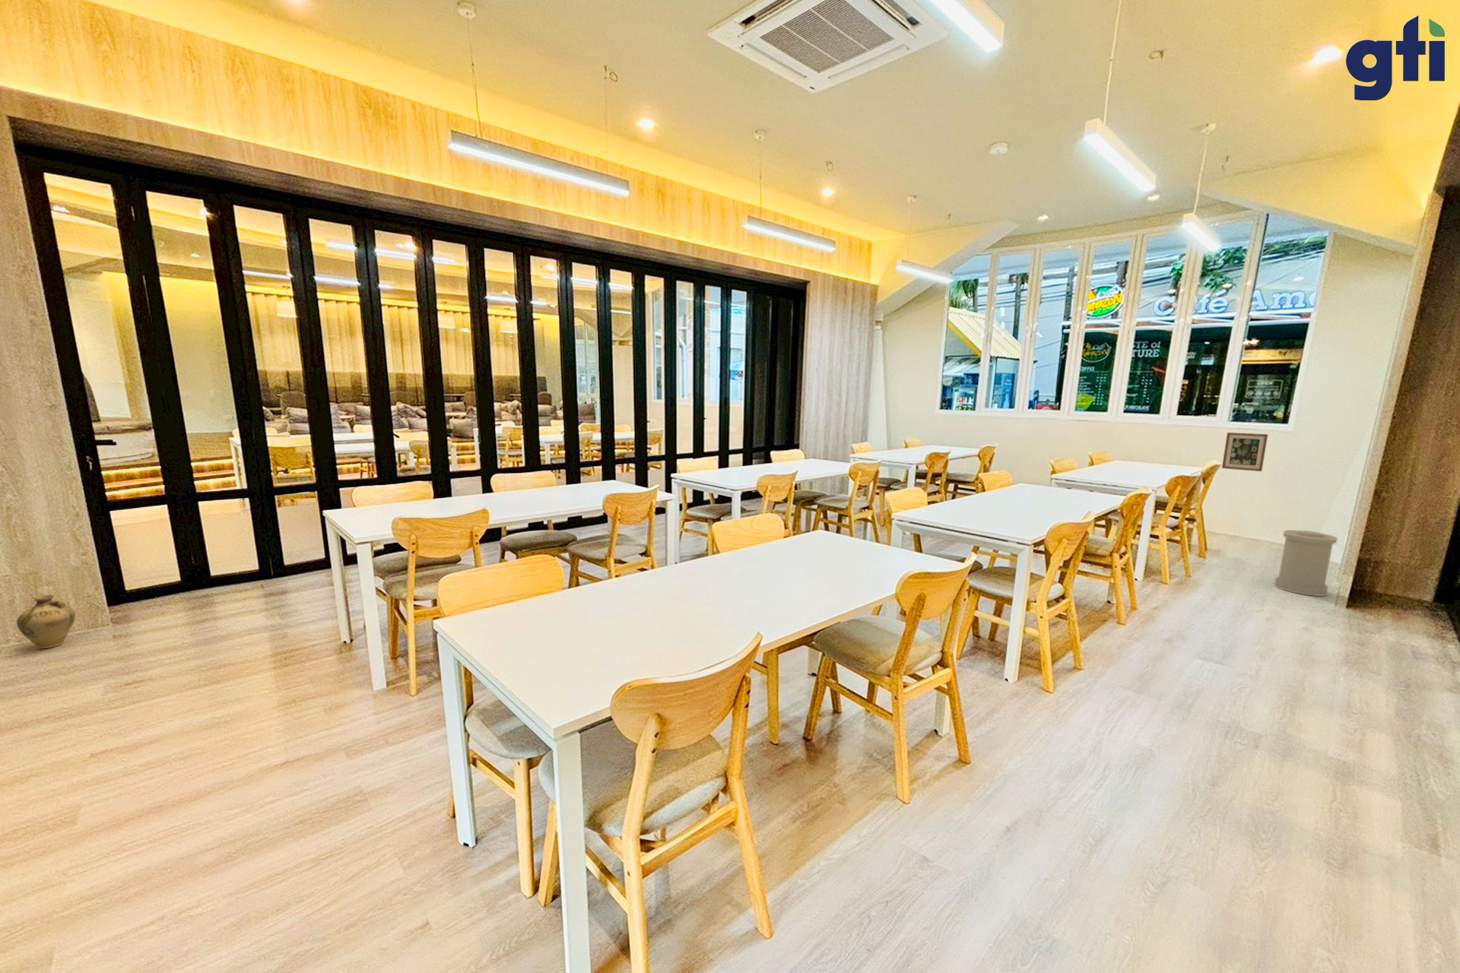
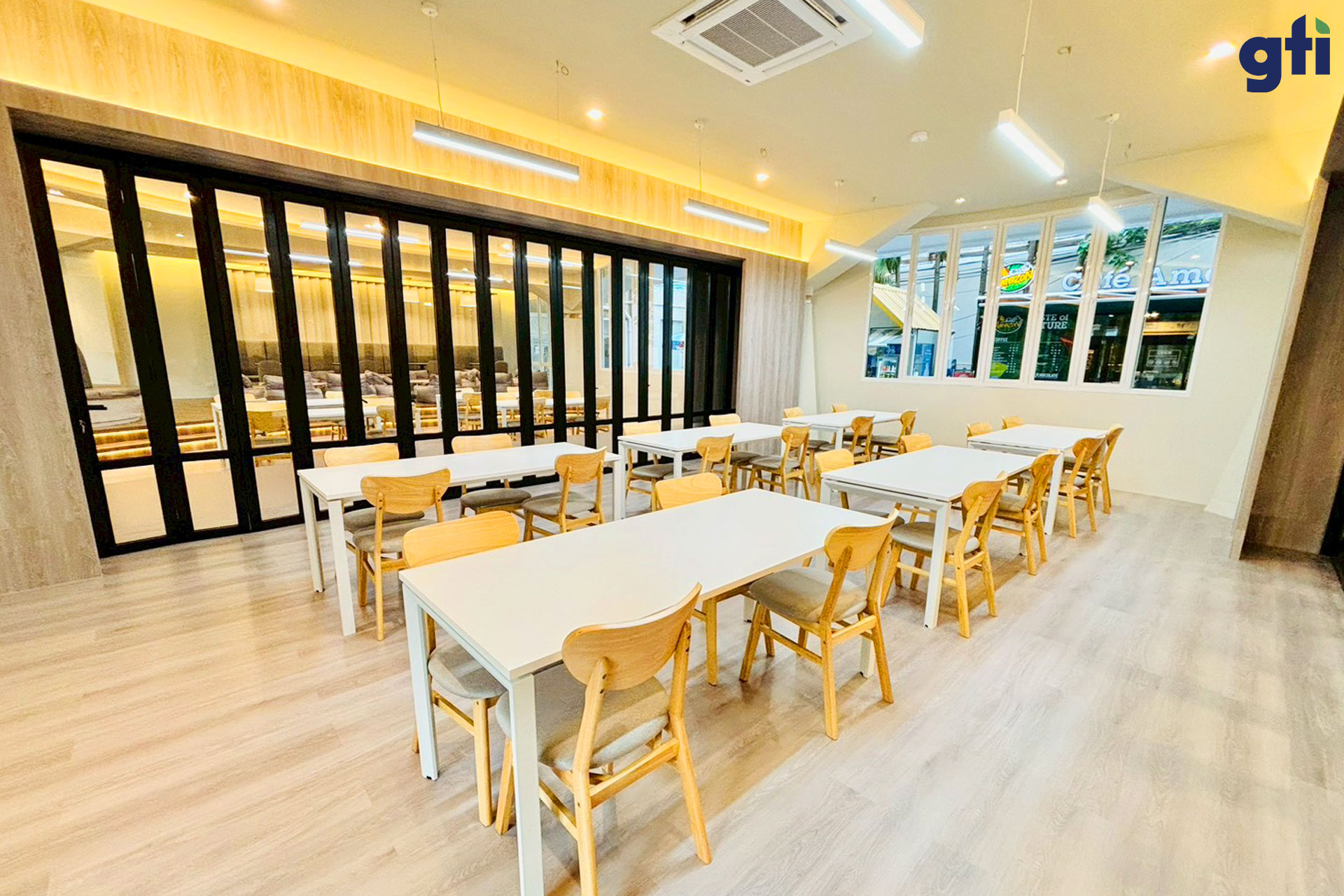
- jug [16,594,76,649]
- wall art [1221,432,1269,472]
- trash can [1273,529,1339,596]
